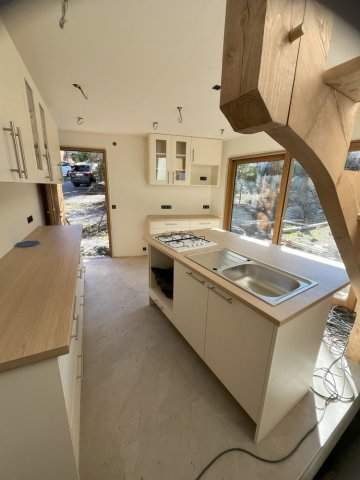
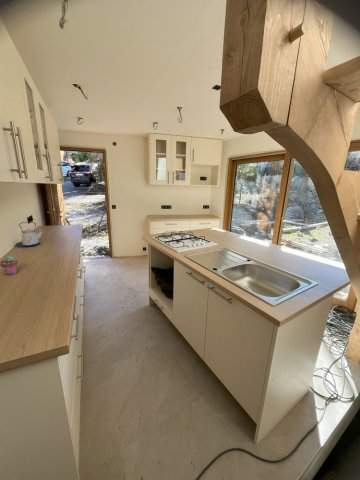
+ kettle [18,221,44,247]
+ potted succulent [0,255,19,276]
